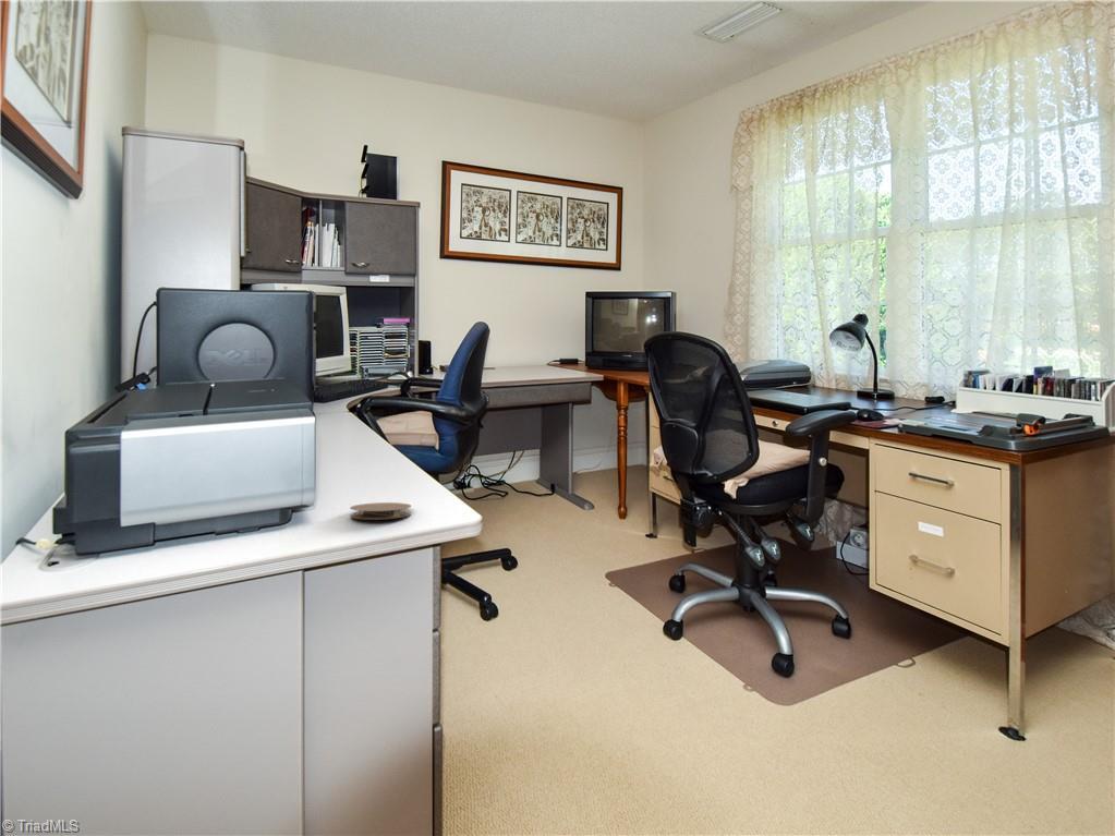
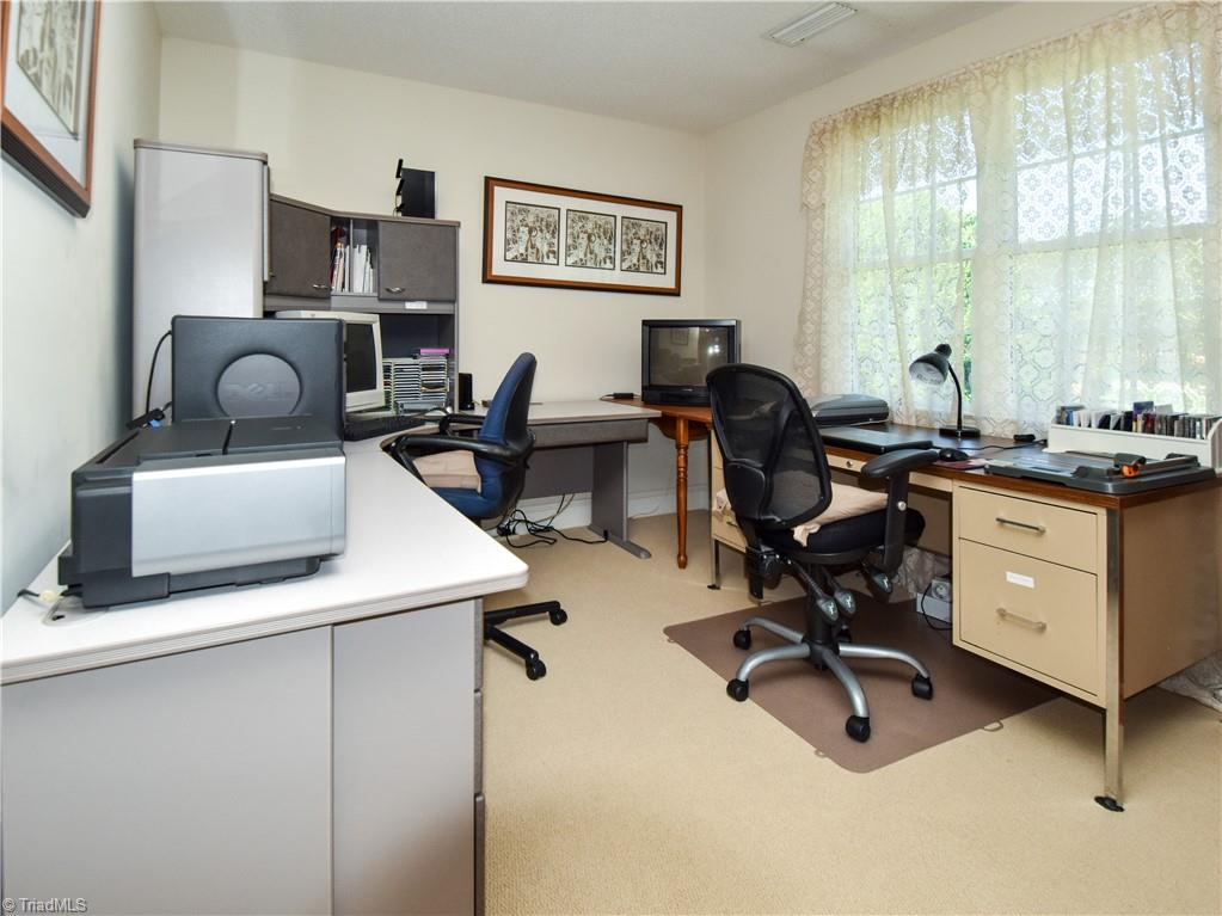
- coaster [349,501,412,521]
